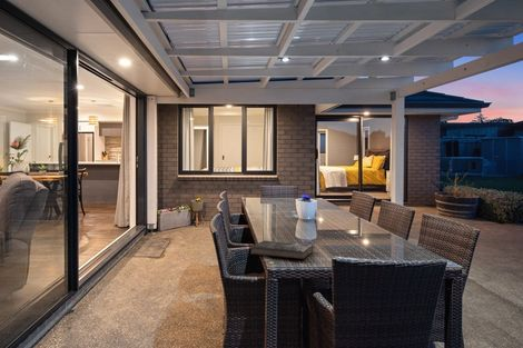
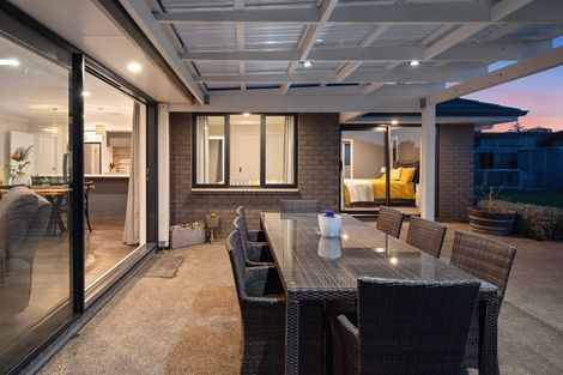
- book [249,239,314,260]
